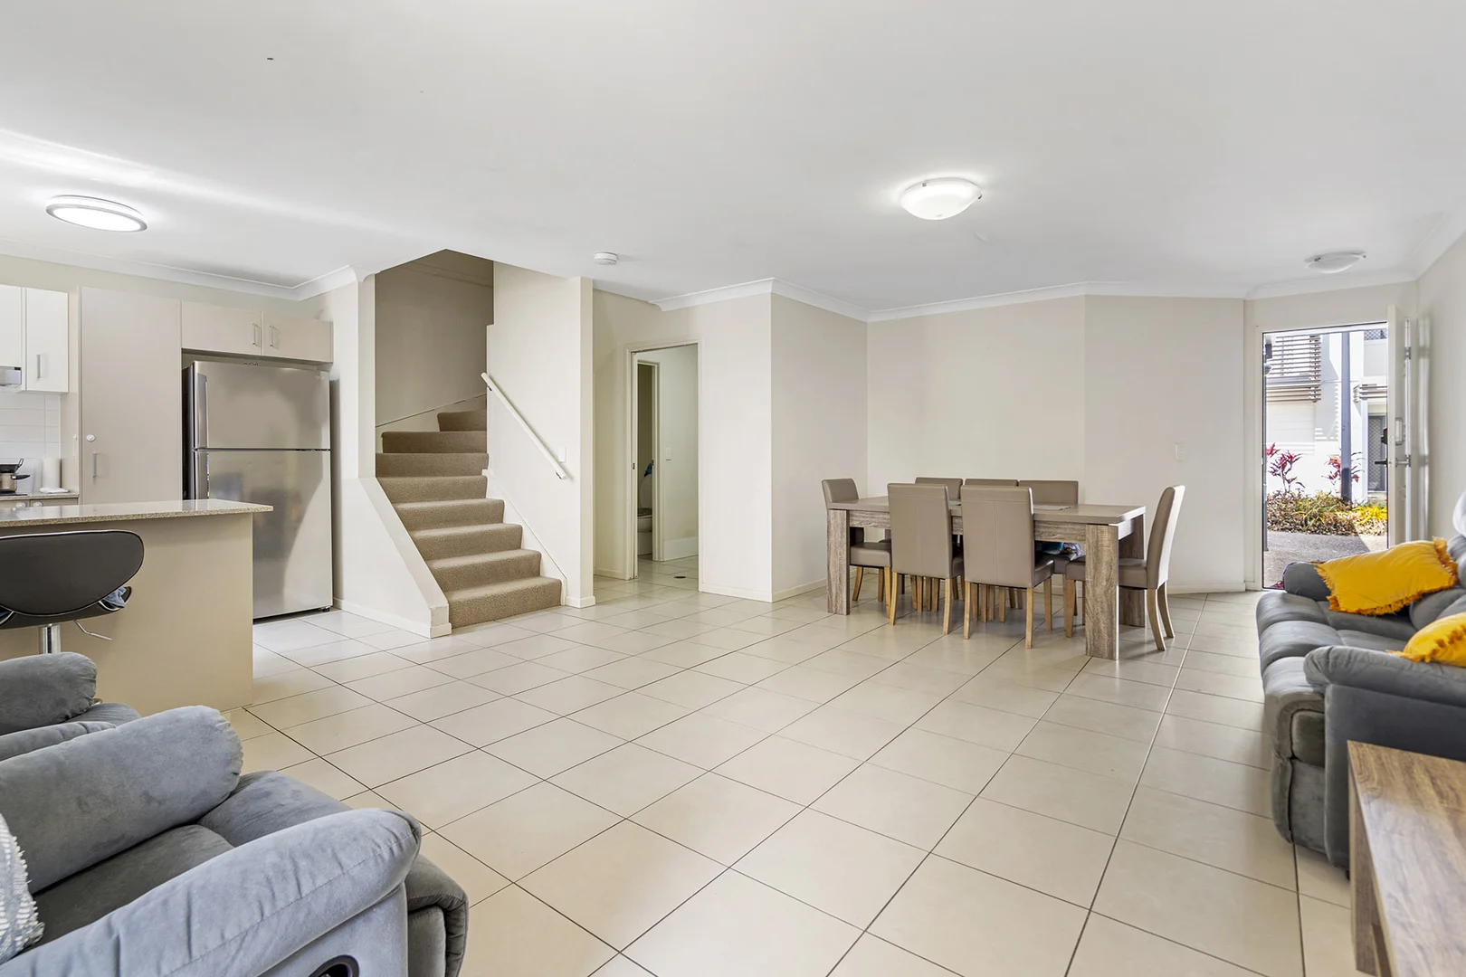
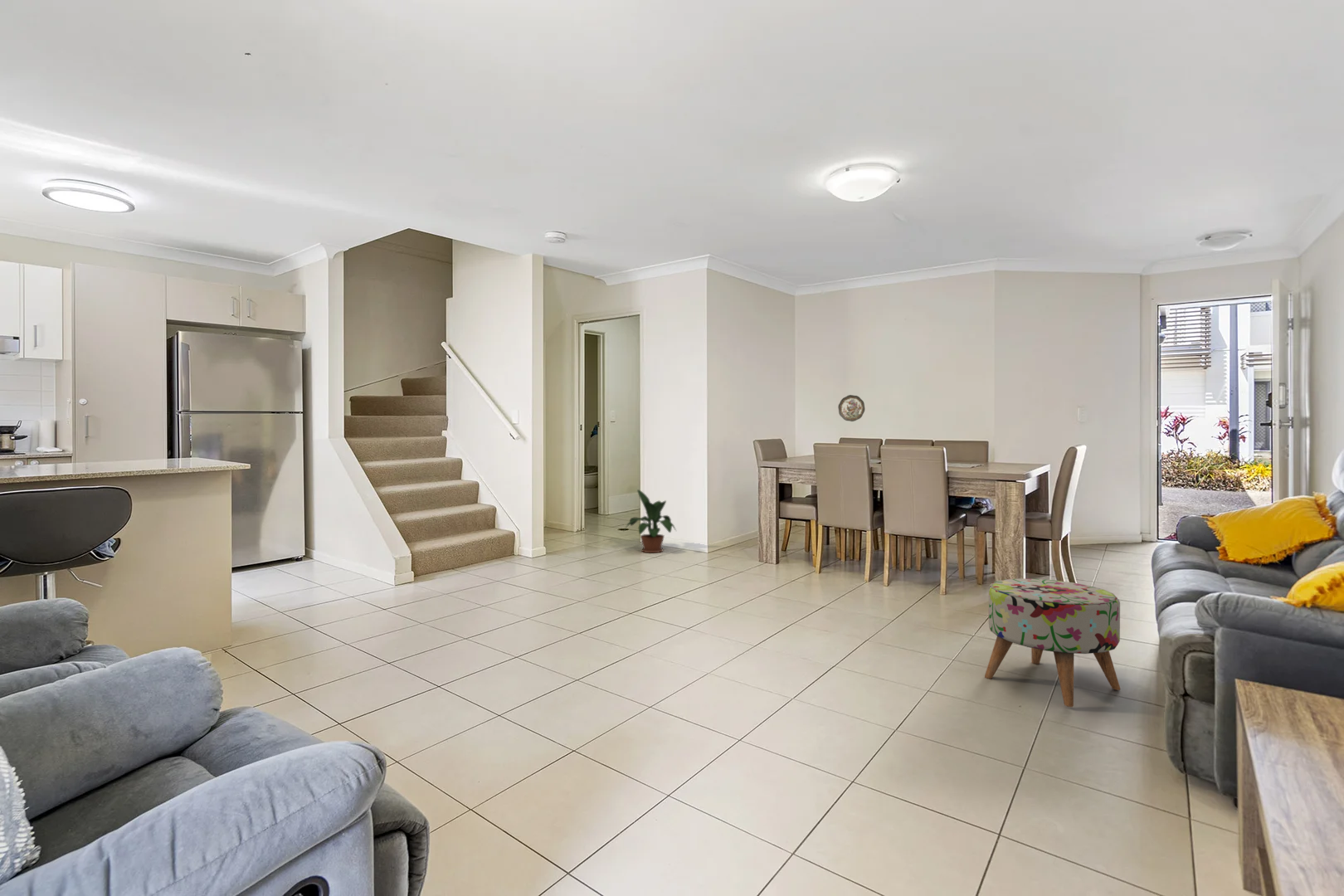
+ potted plant [622,489,677,553]
+ decorative plate [837,394,865,422]
+ ottoman [984,577,1121,708]
